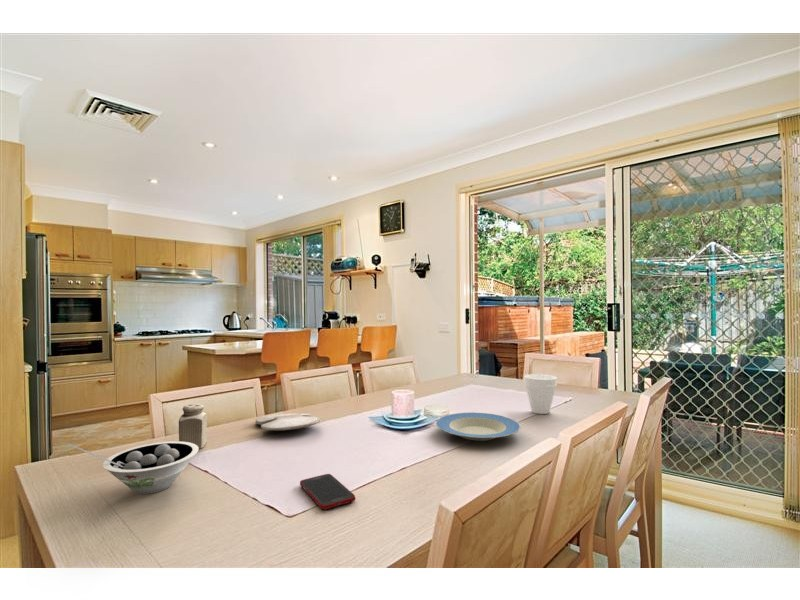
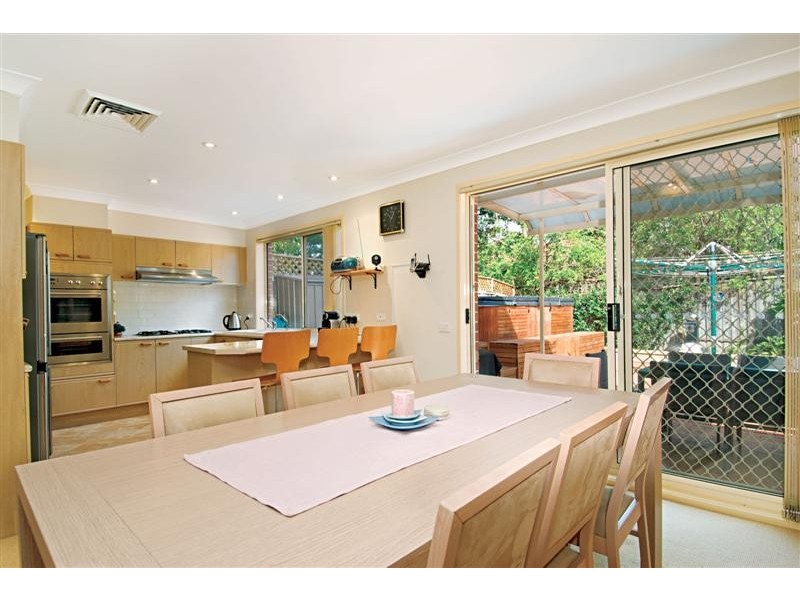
- paint palette [255,412,321,431]
- cup [523,373,558,415]
- salt shaker [178,403,208,449]
- plate [435,412,521,441]
- bowl [66,428,199,495]
- cell phone [299,473,356,511]
